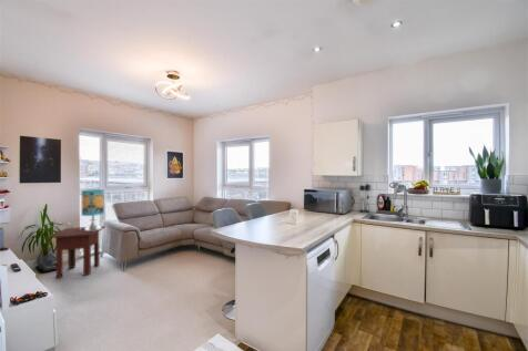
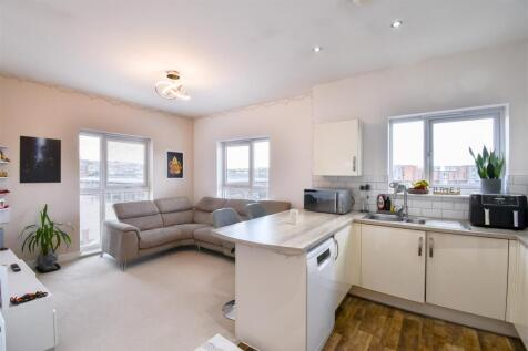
- side table [45,225,106,279]
- table lamp [74,188,105,231]
